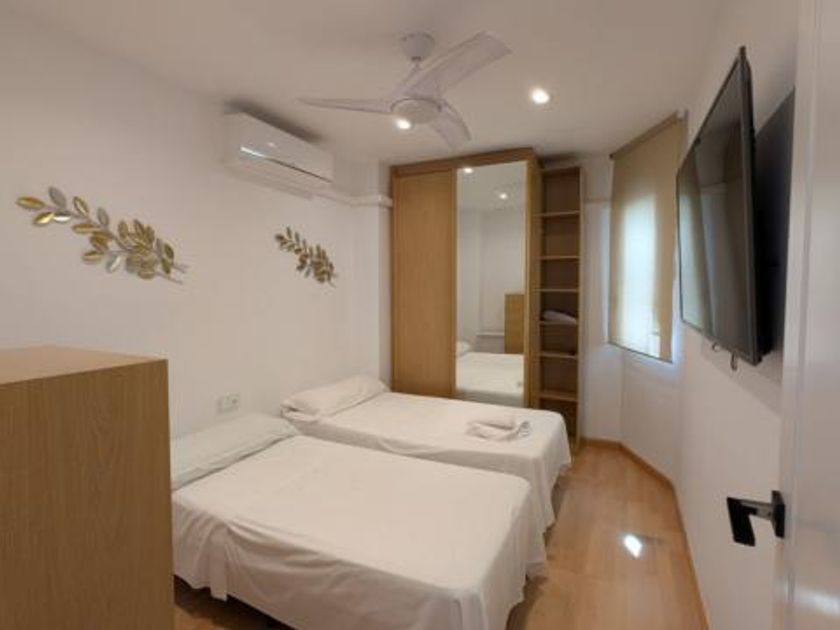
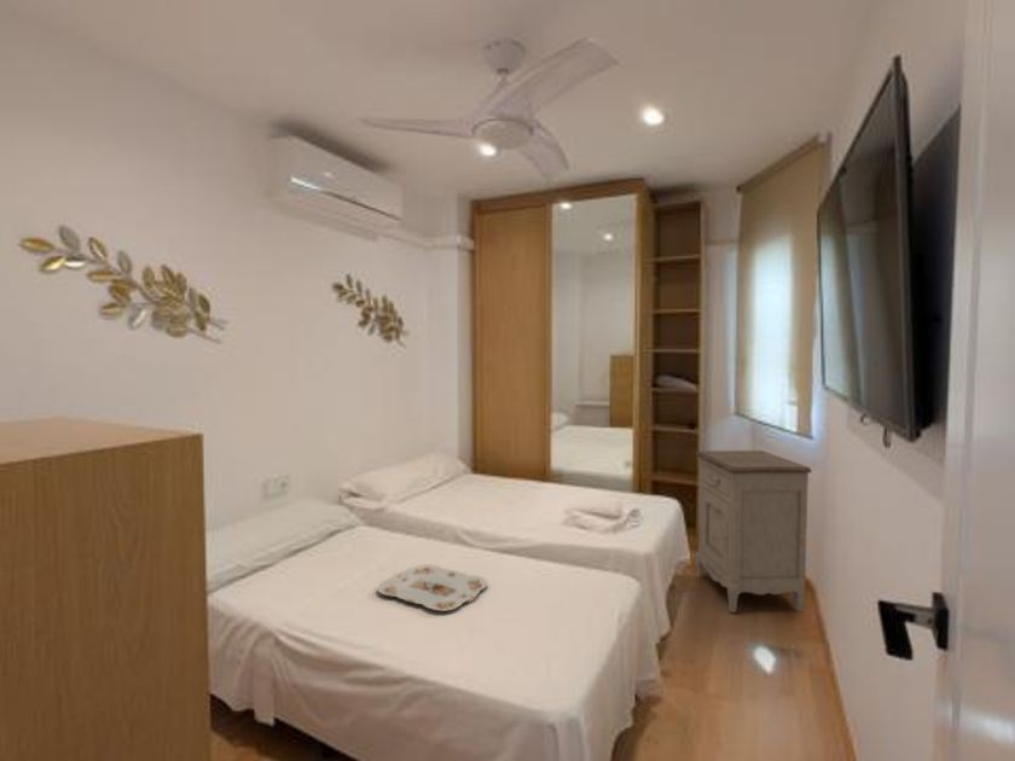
+ nightstand [694,449,813,614]
+ serving tray [376,563,489,612]
